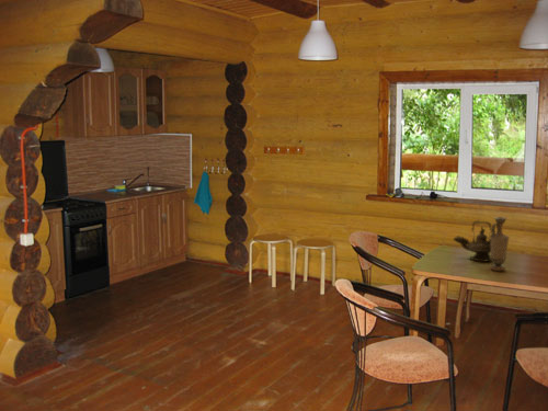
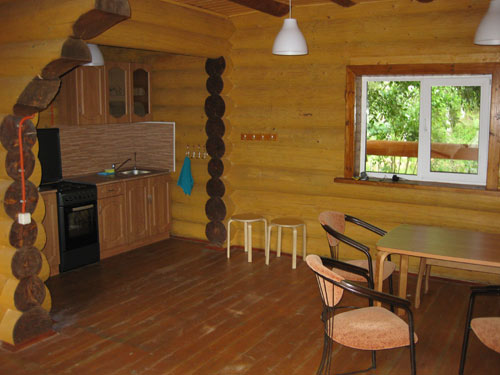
- vase [489,216,511,272]
- teapot [452,220,492,262]
